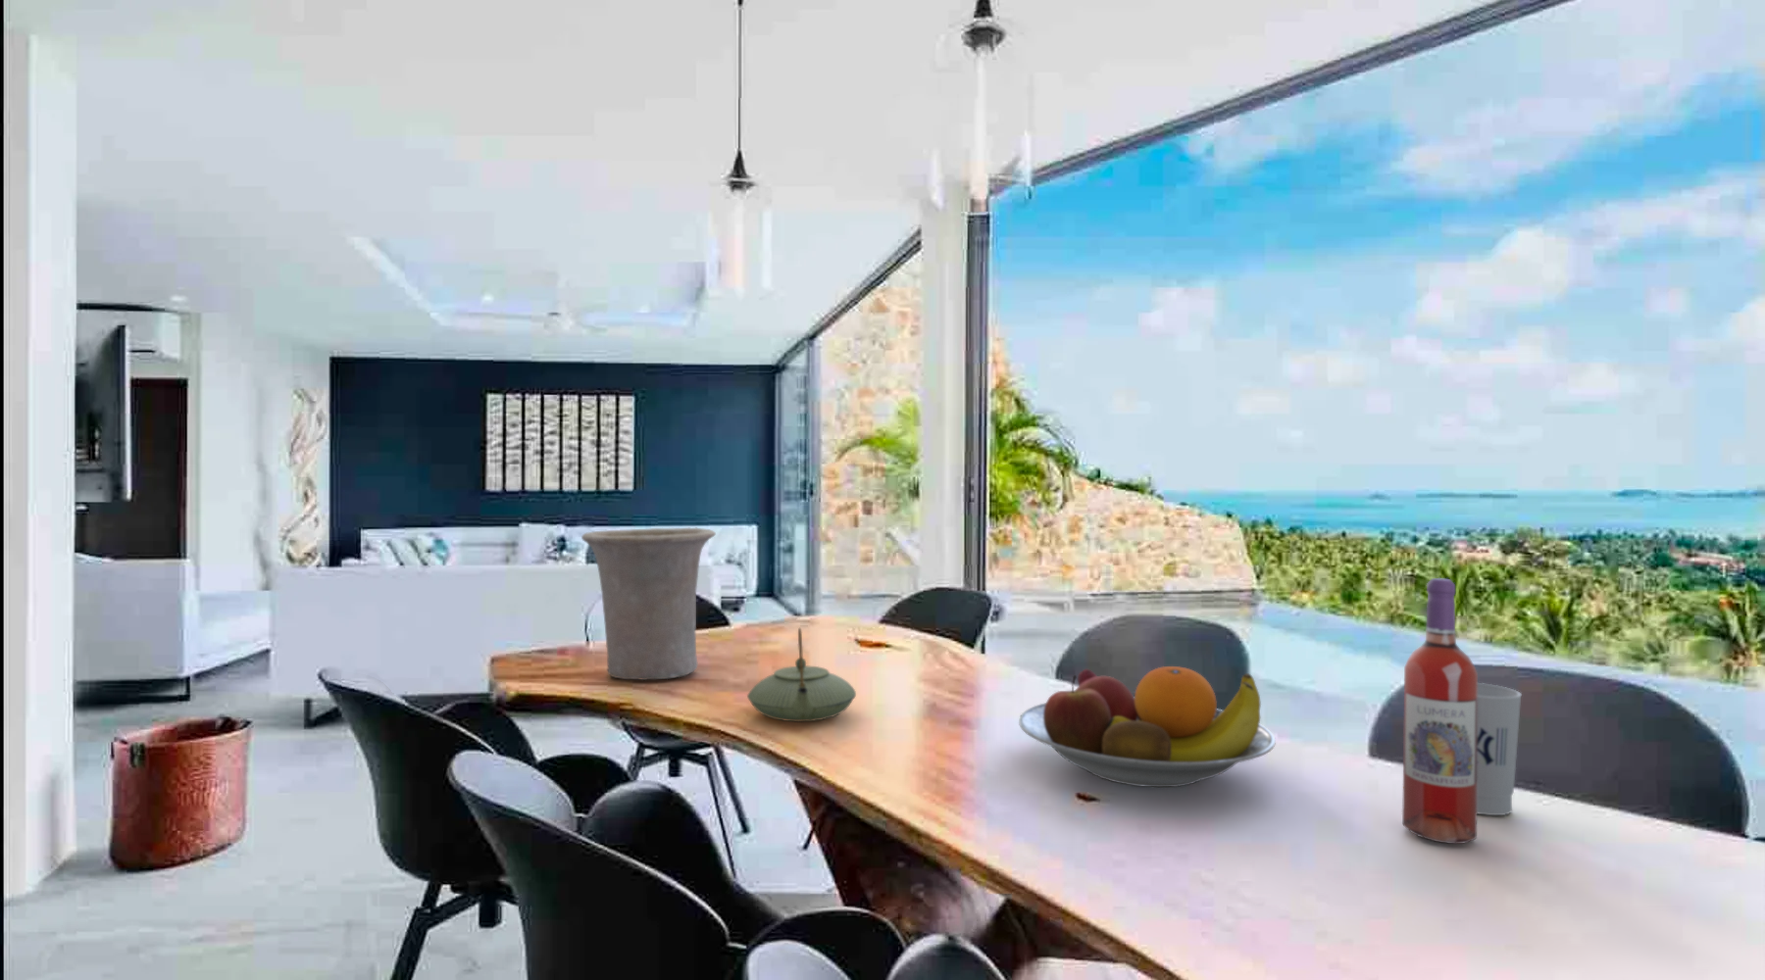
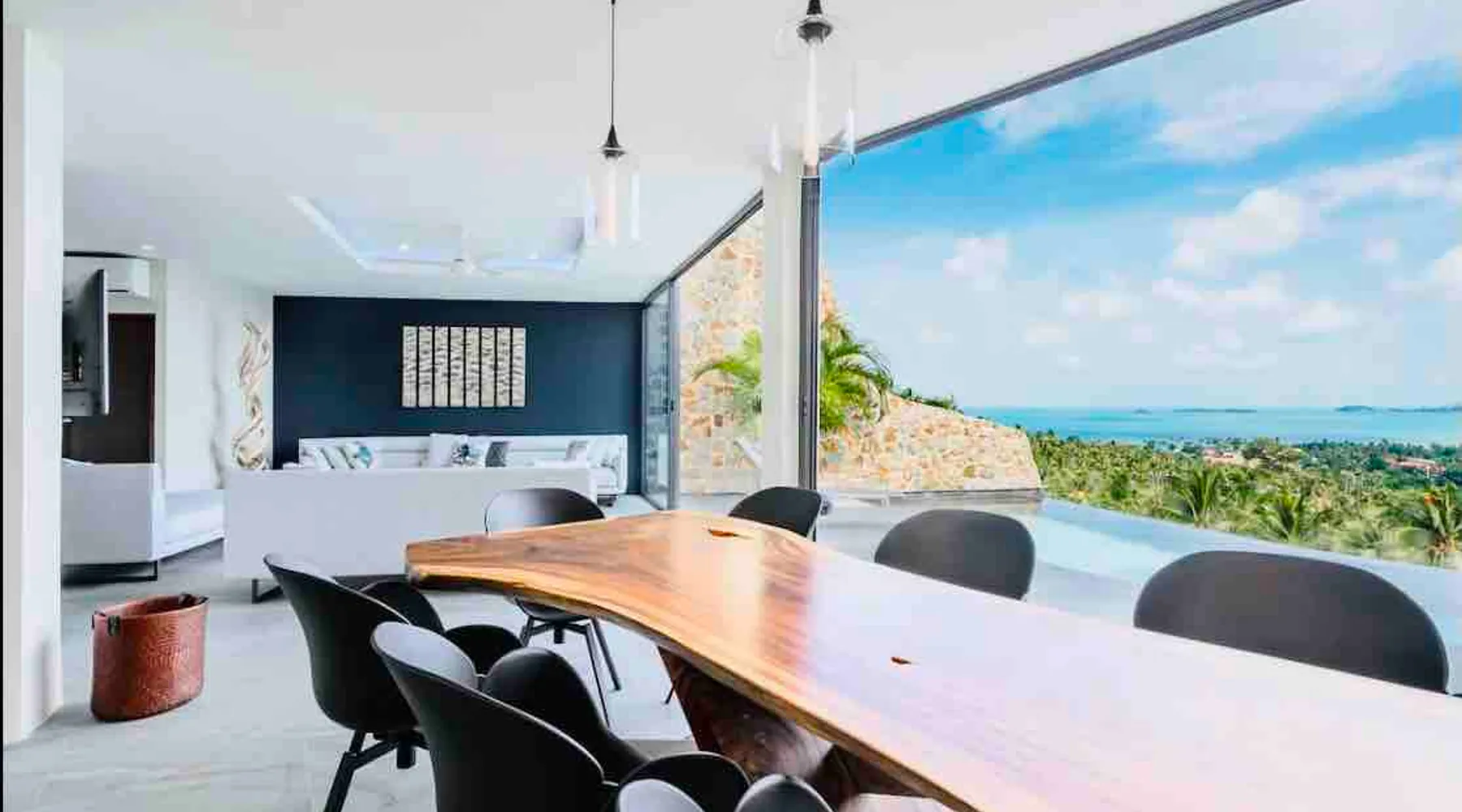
- wine bottle [1402,577,1479,845]
- fruit bowl [1018,665,1277,788]
- cup [1476,682,1522,816]
- vase [581,527,717,681]
- teapot [746,628,857,722]
